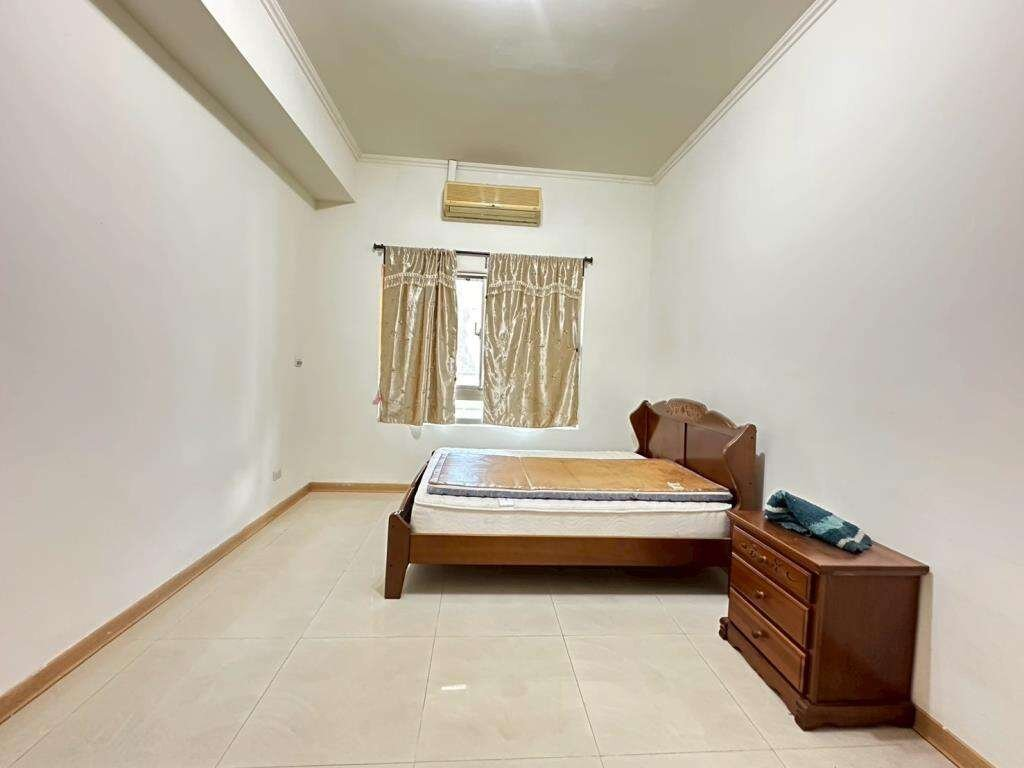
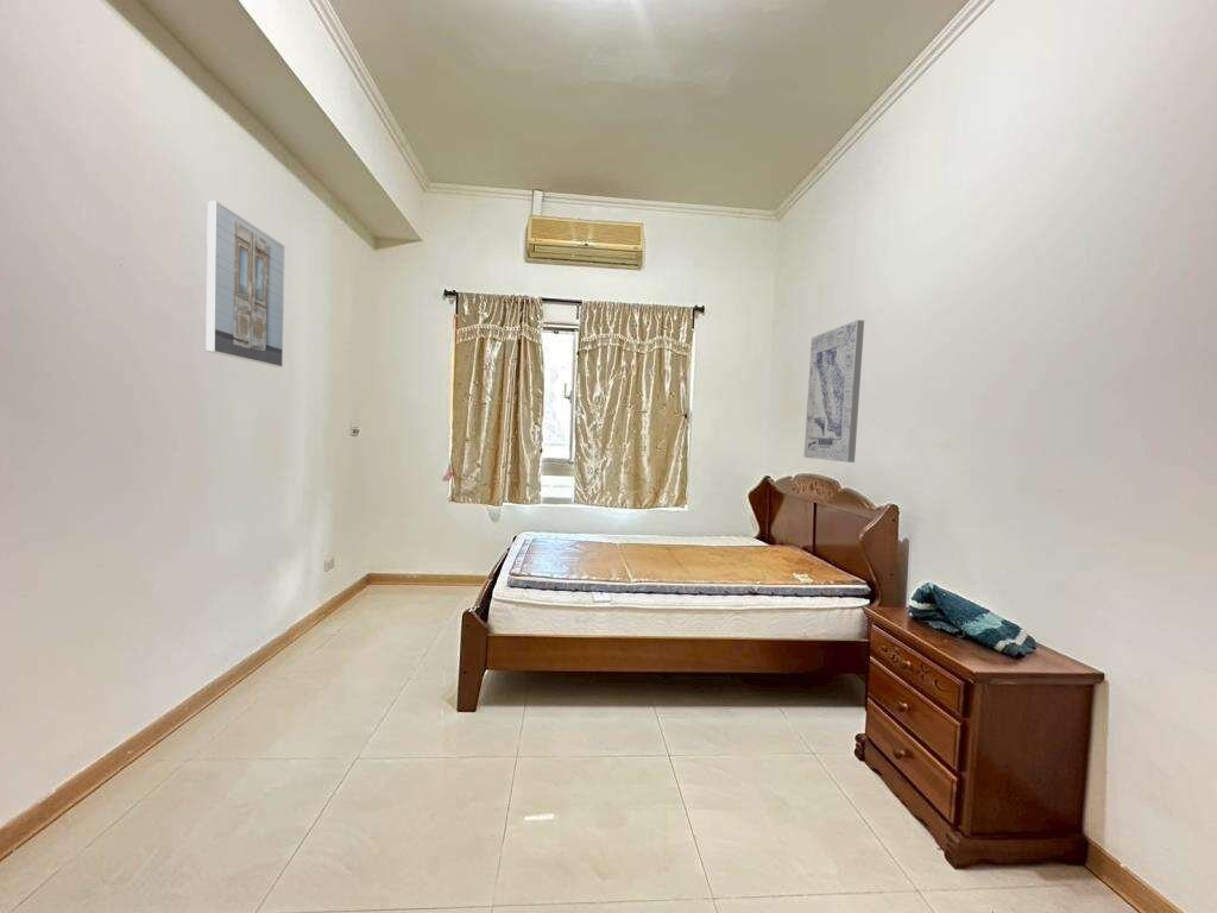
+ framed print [204,200,286,369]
+ wall art [802,319,865,464]
